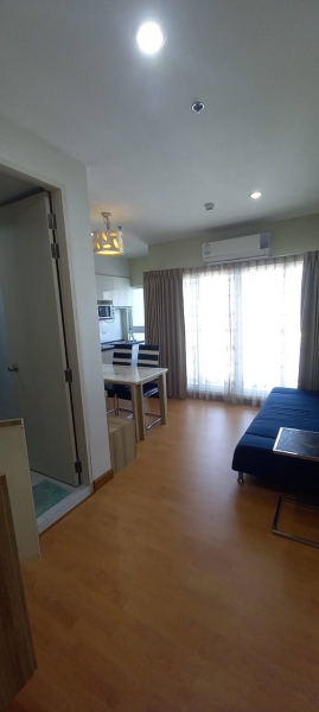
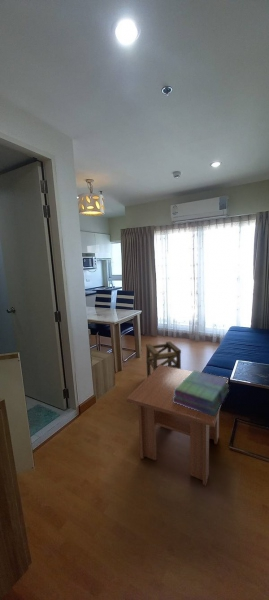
+ stool [145,341,182,378]
+ coffee table [126,365,229,487]
+ stack of books [173,370,230,416]
